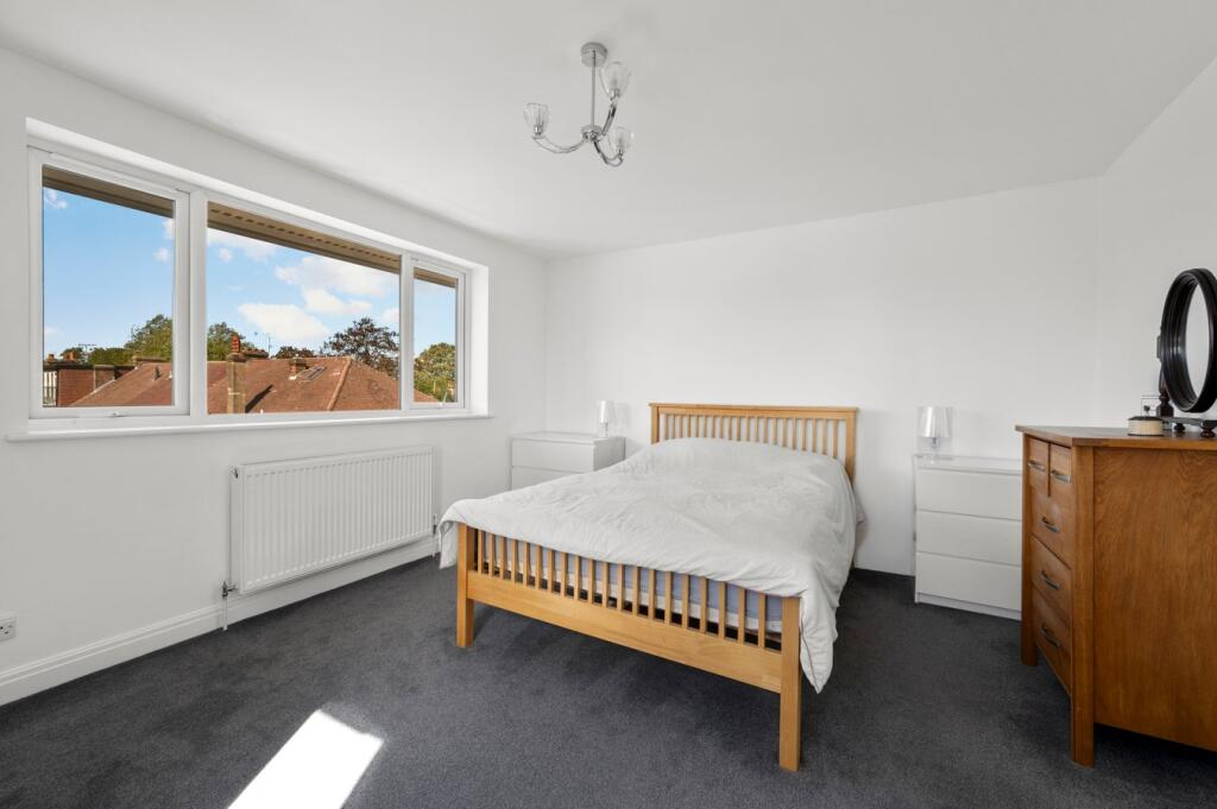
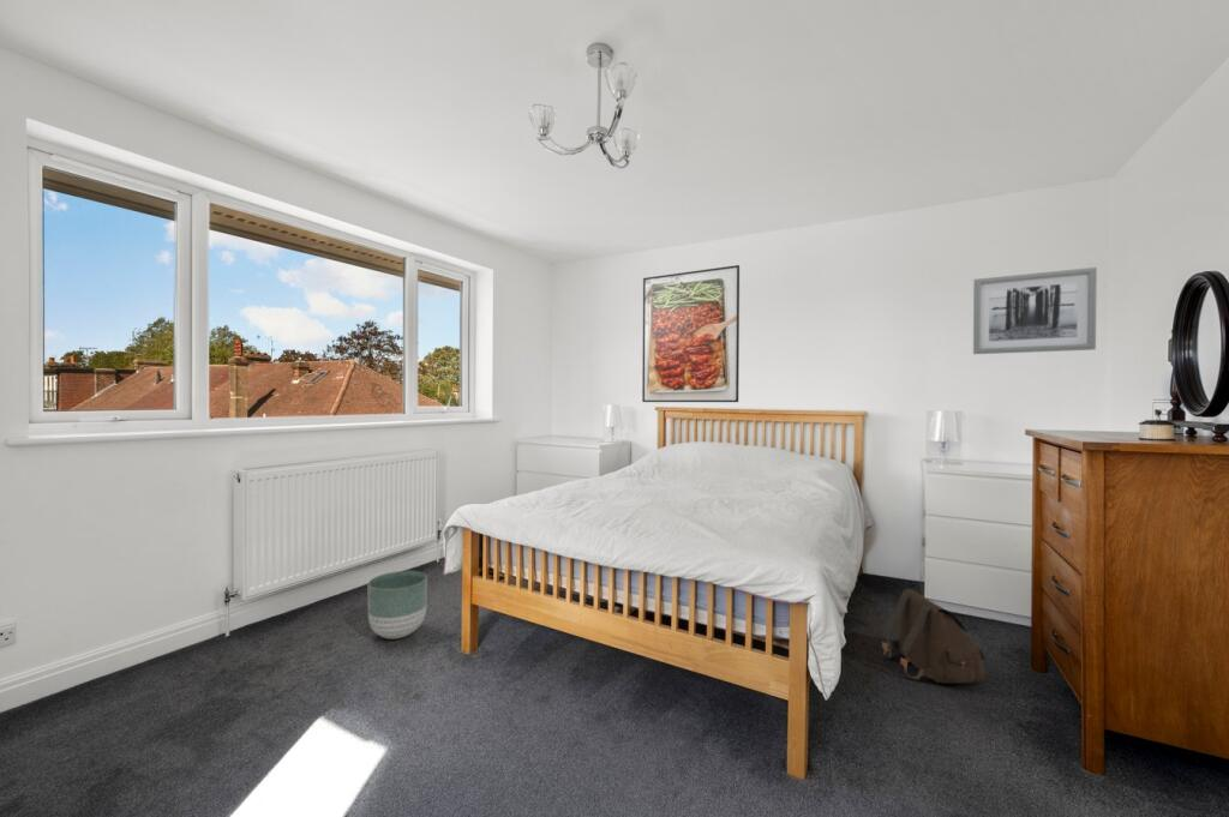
+ satchel [881,588,987,685]
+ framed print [641,264,741,403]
+ wall art [972,266,1098,355]
+ planter [366,570,428,639]
